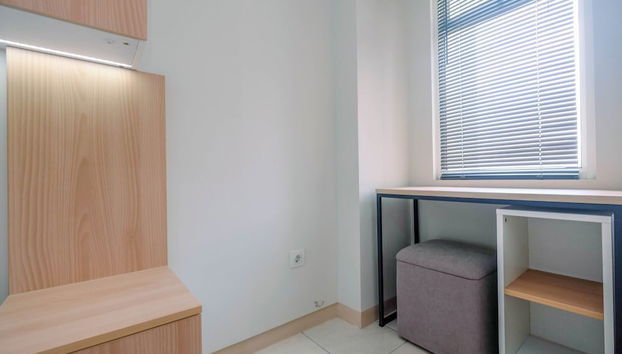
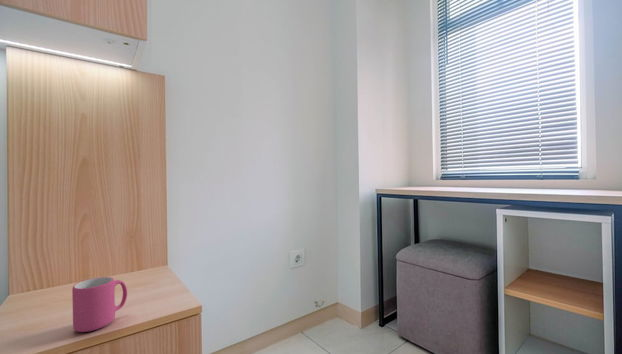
+ mug [71,276,128,333]
